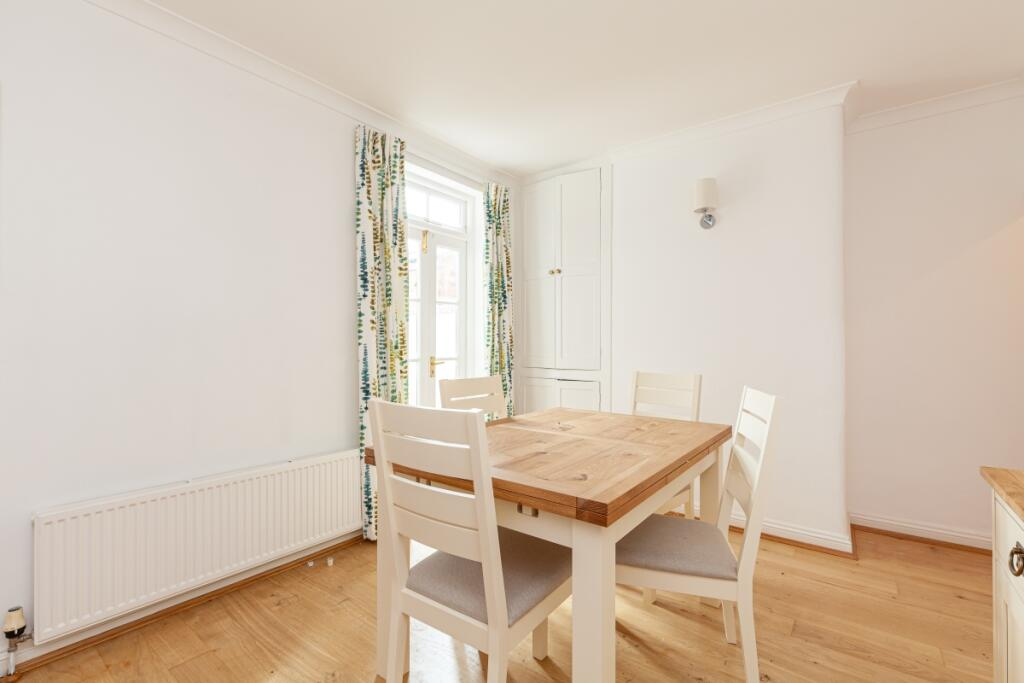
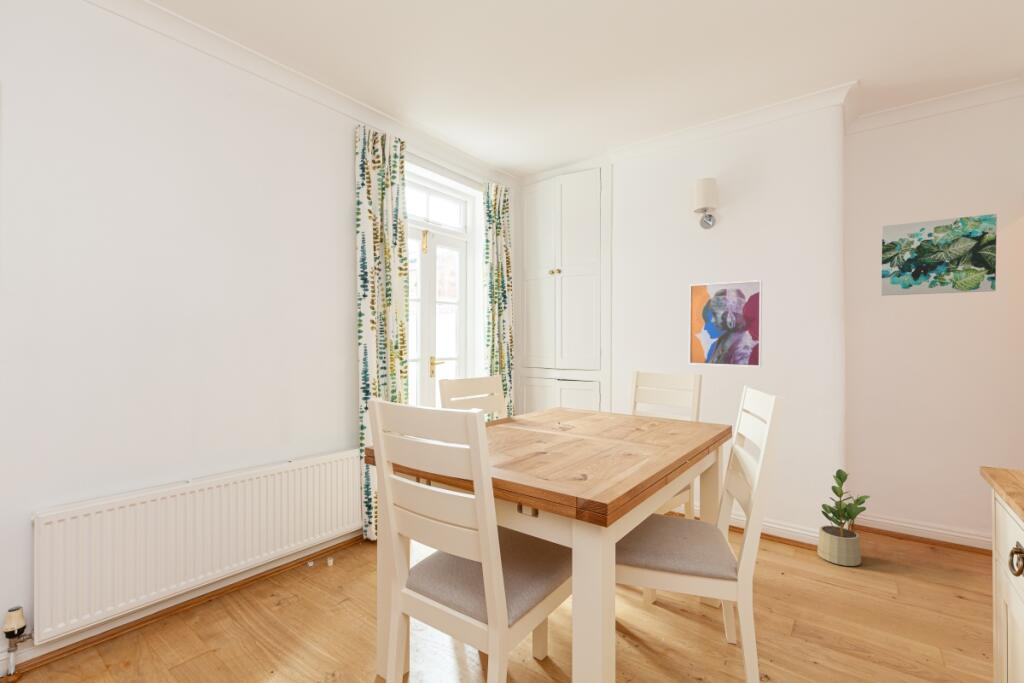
+ potted plant [816,468,871,567]
+ wall art [688,279,763,368]
+ wall art [880,213,998,297]
